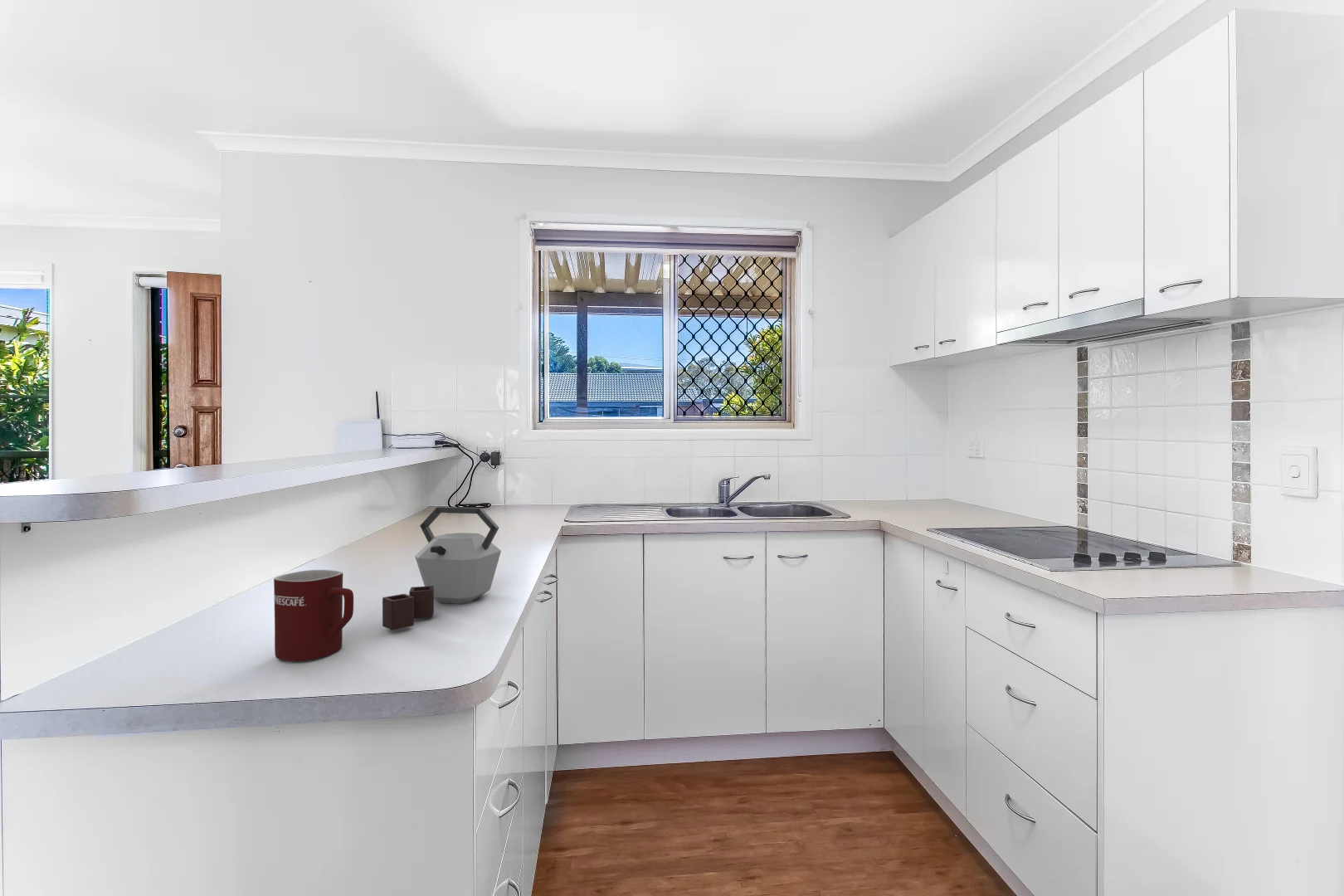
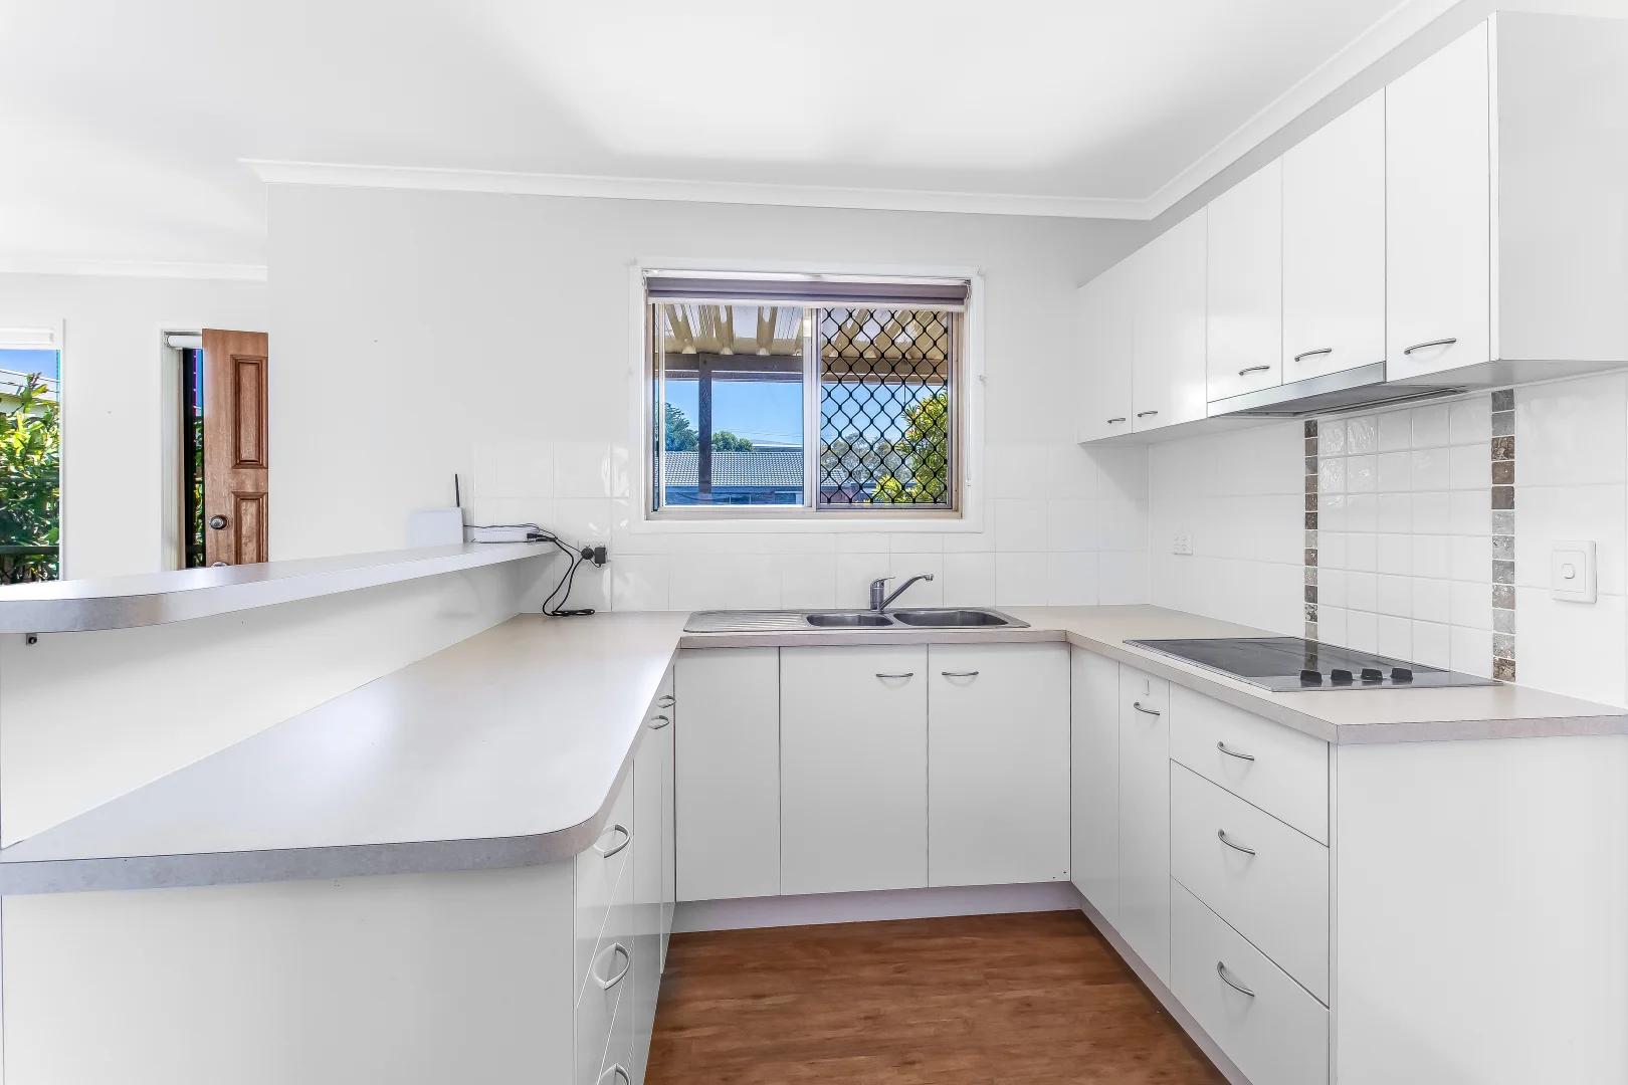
- kettle [382,506,502,631]
- mug [273,569,354,662]
